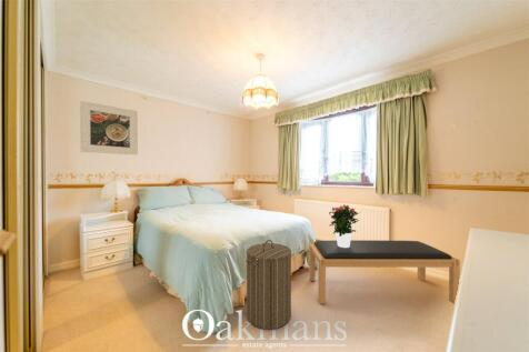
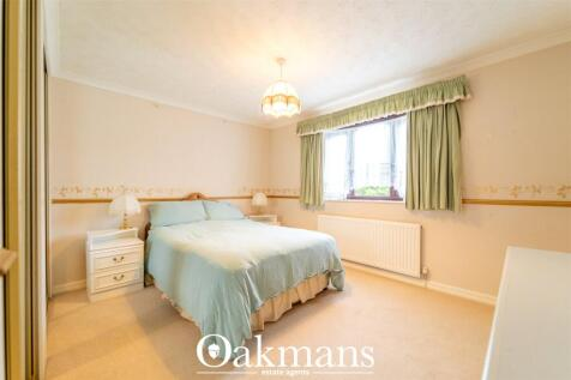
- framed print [79,100,139,155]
- potted flower [328,203,362,248]
- laundry hamper [244,239,292,331]
- bench [308,239,461,305]
